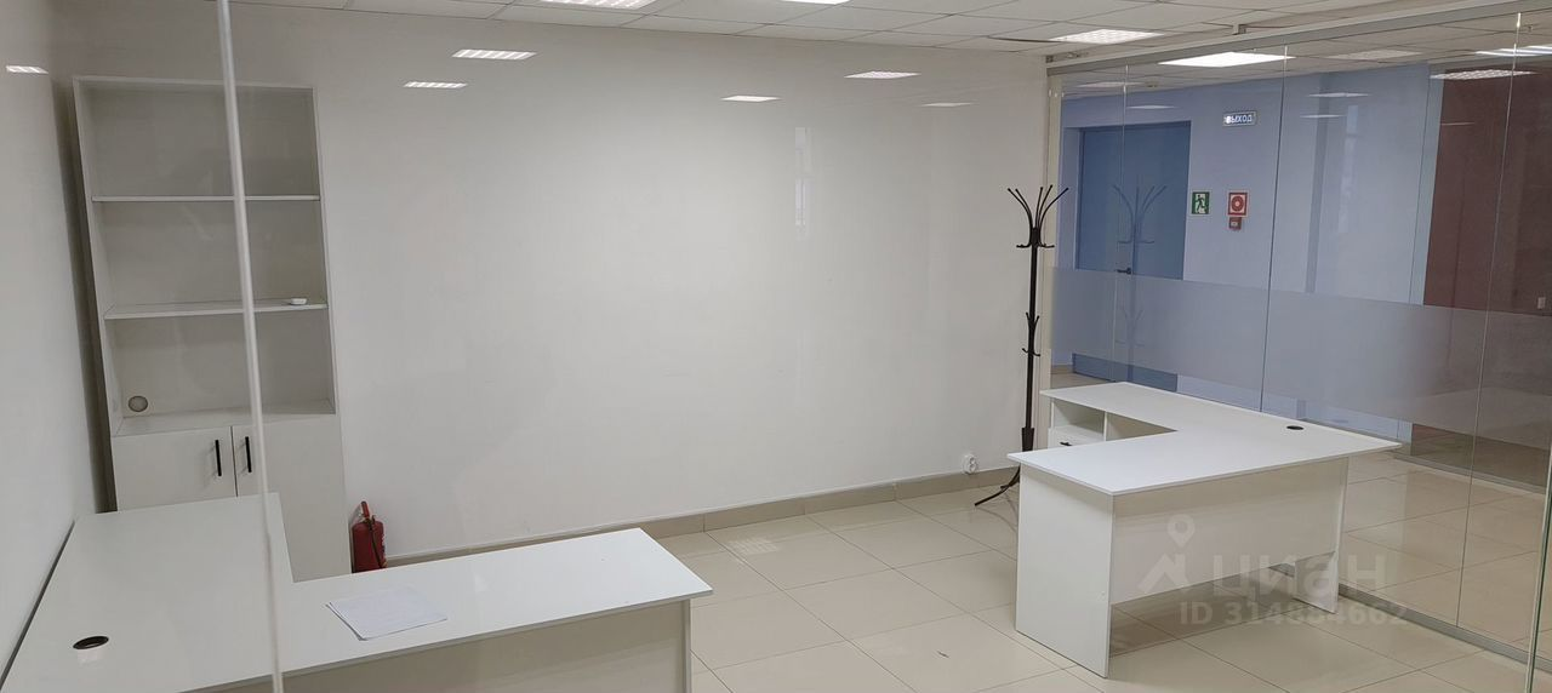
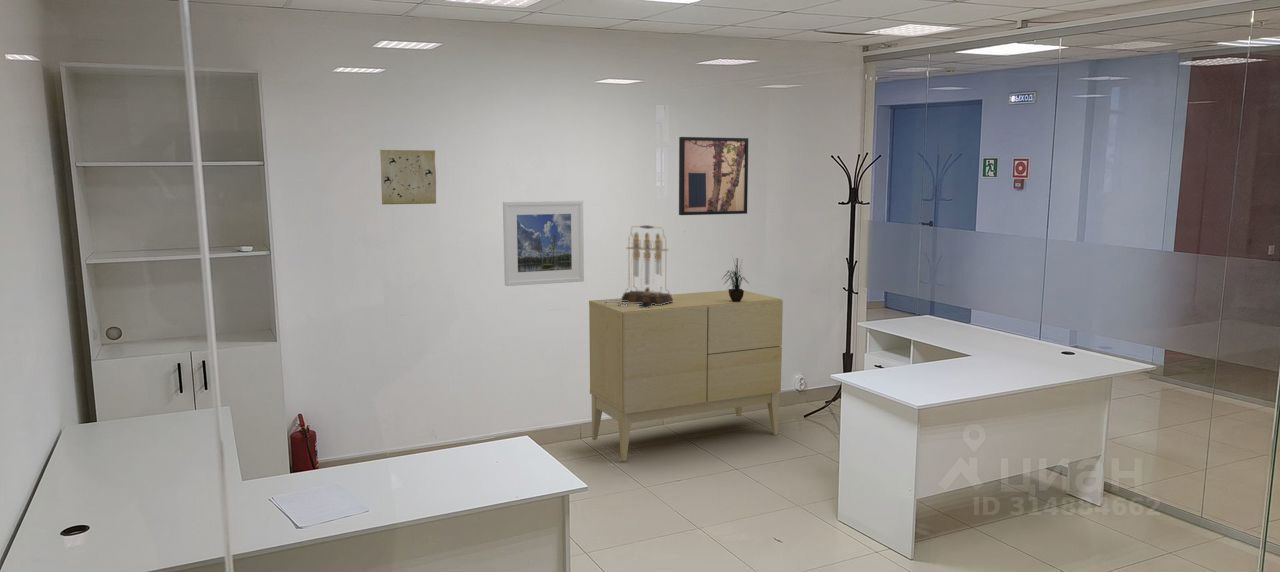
+ potted plant [722,254,748,302]
+ table lamp [603,224,674,308]
+ map [379,149,437,205]
+ sideboard [588,289,784,462]
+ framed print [502,199,585,287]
+ wall art [678,136,749,216]
